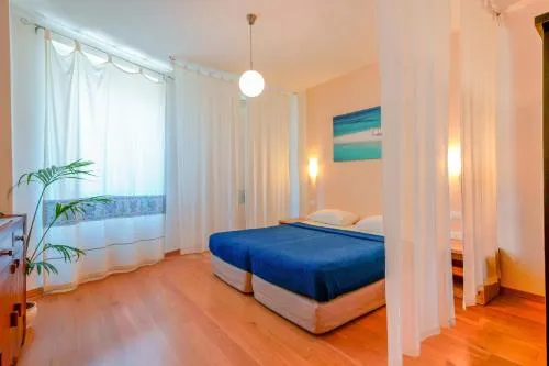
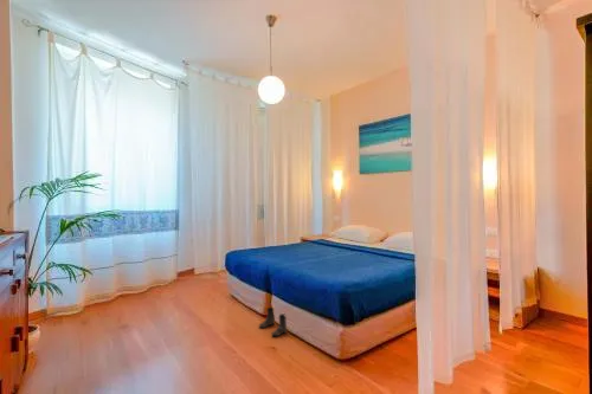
+ boots [257,306,288,337]
